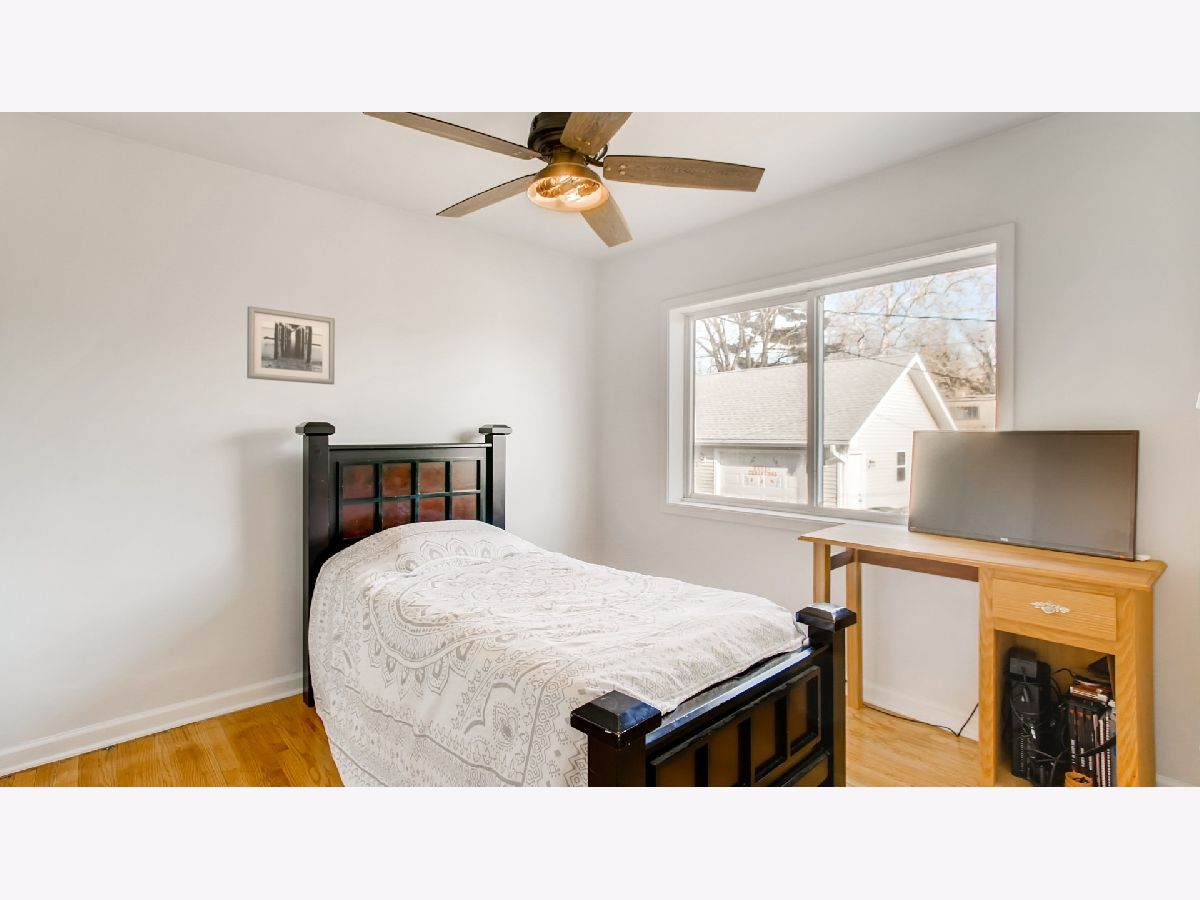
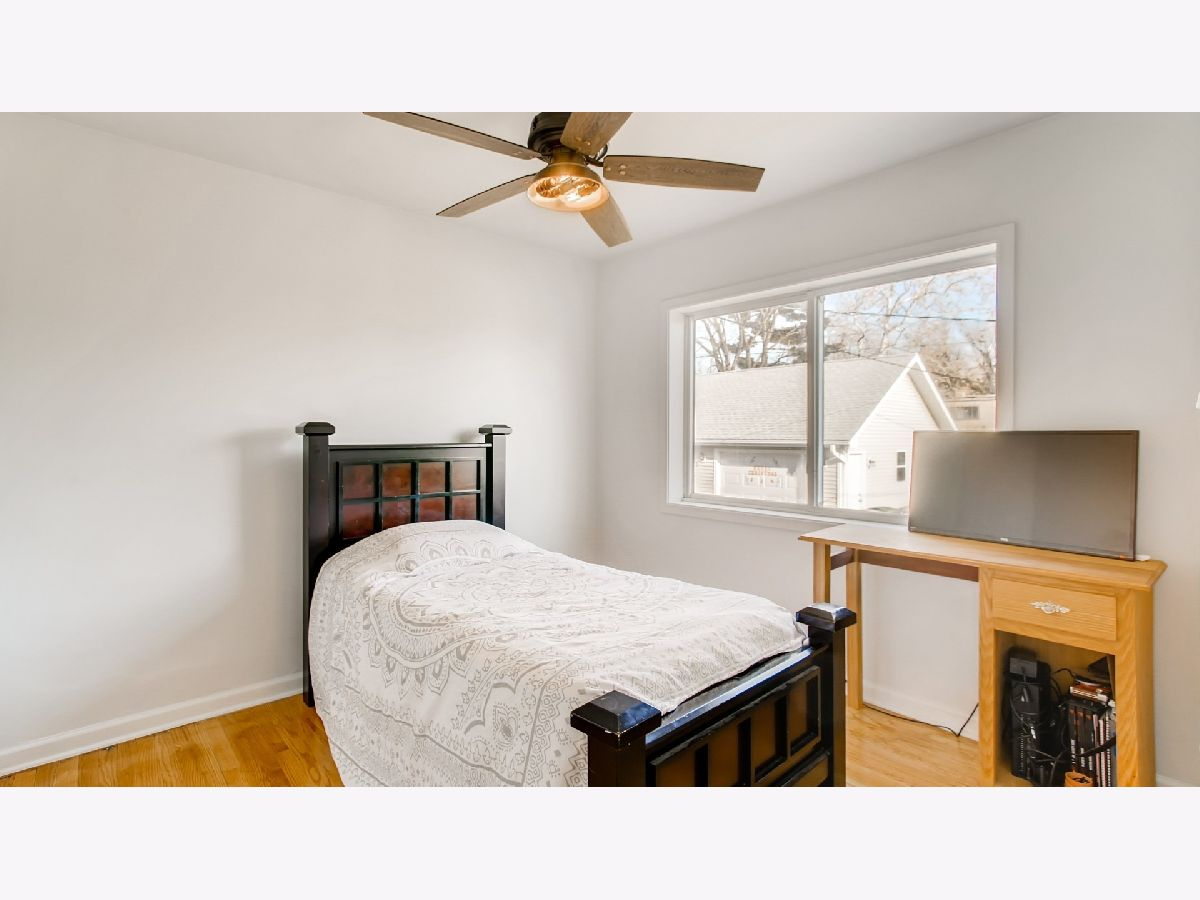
- wall art [246,305,336,386]
